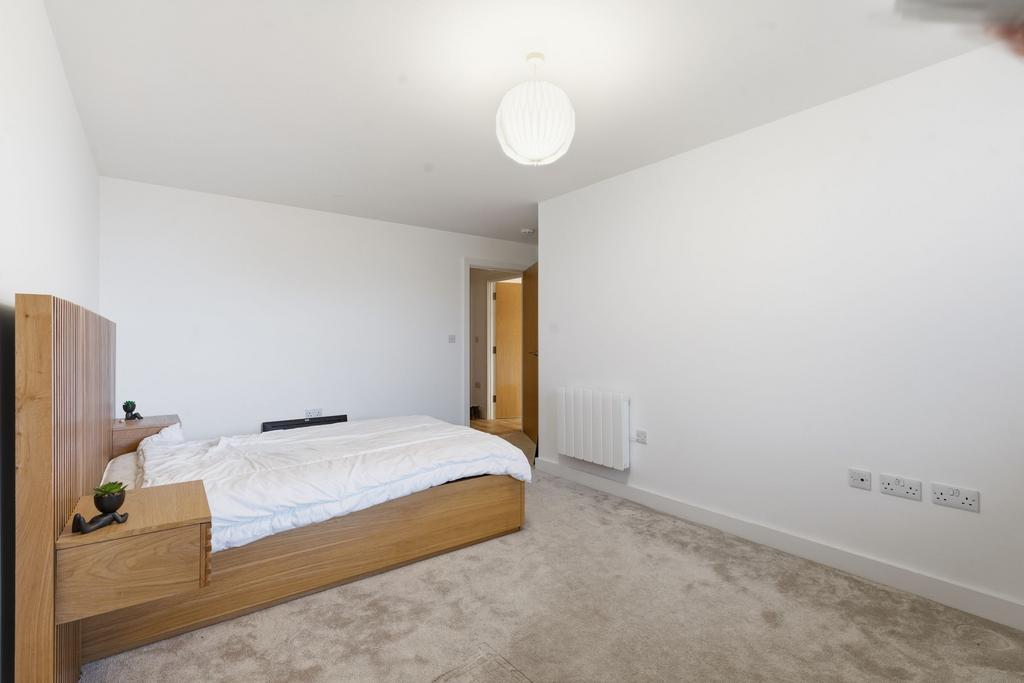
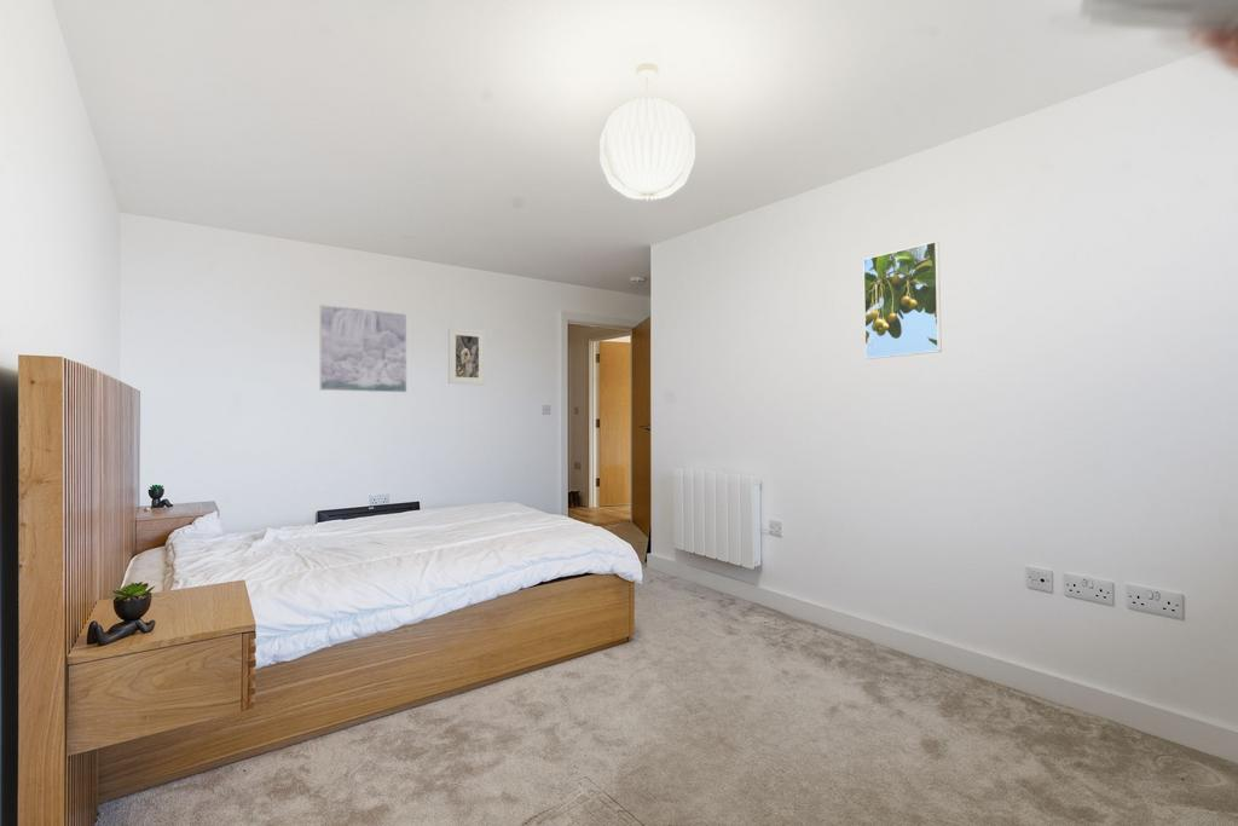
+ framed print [862,241,943,360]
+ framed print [447,327,486,386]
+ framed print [319,304,407,393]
